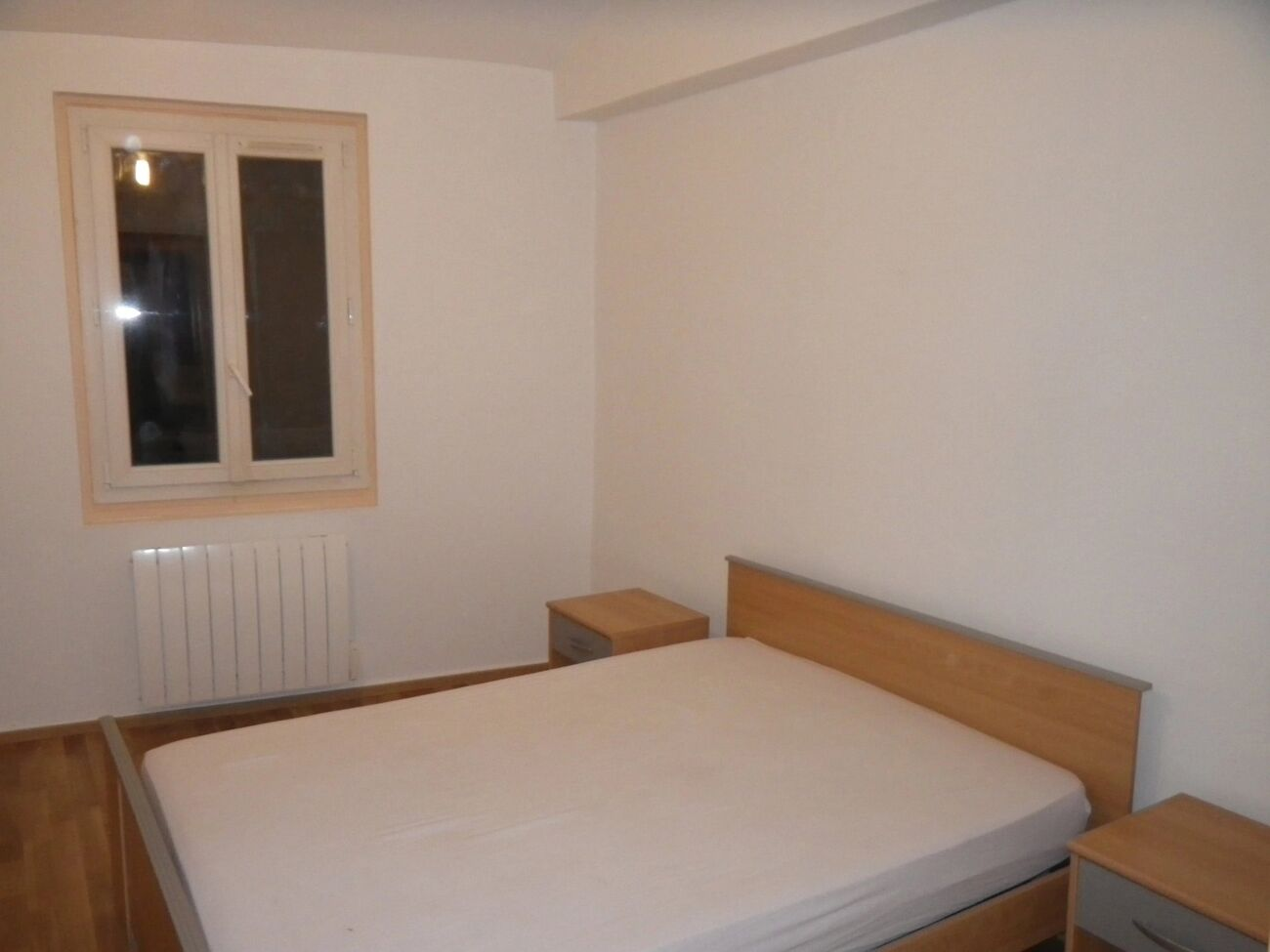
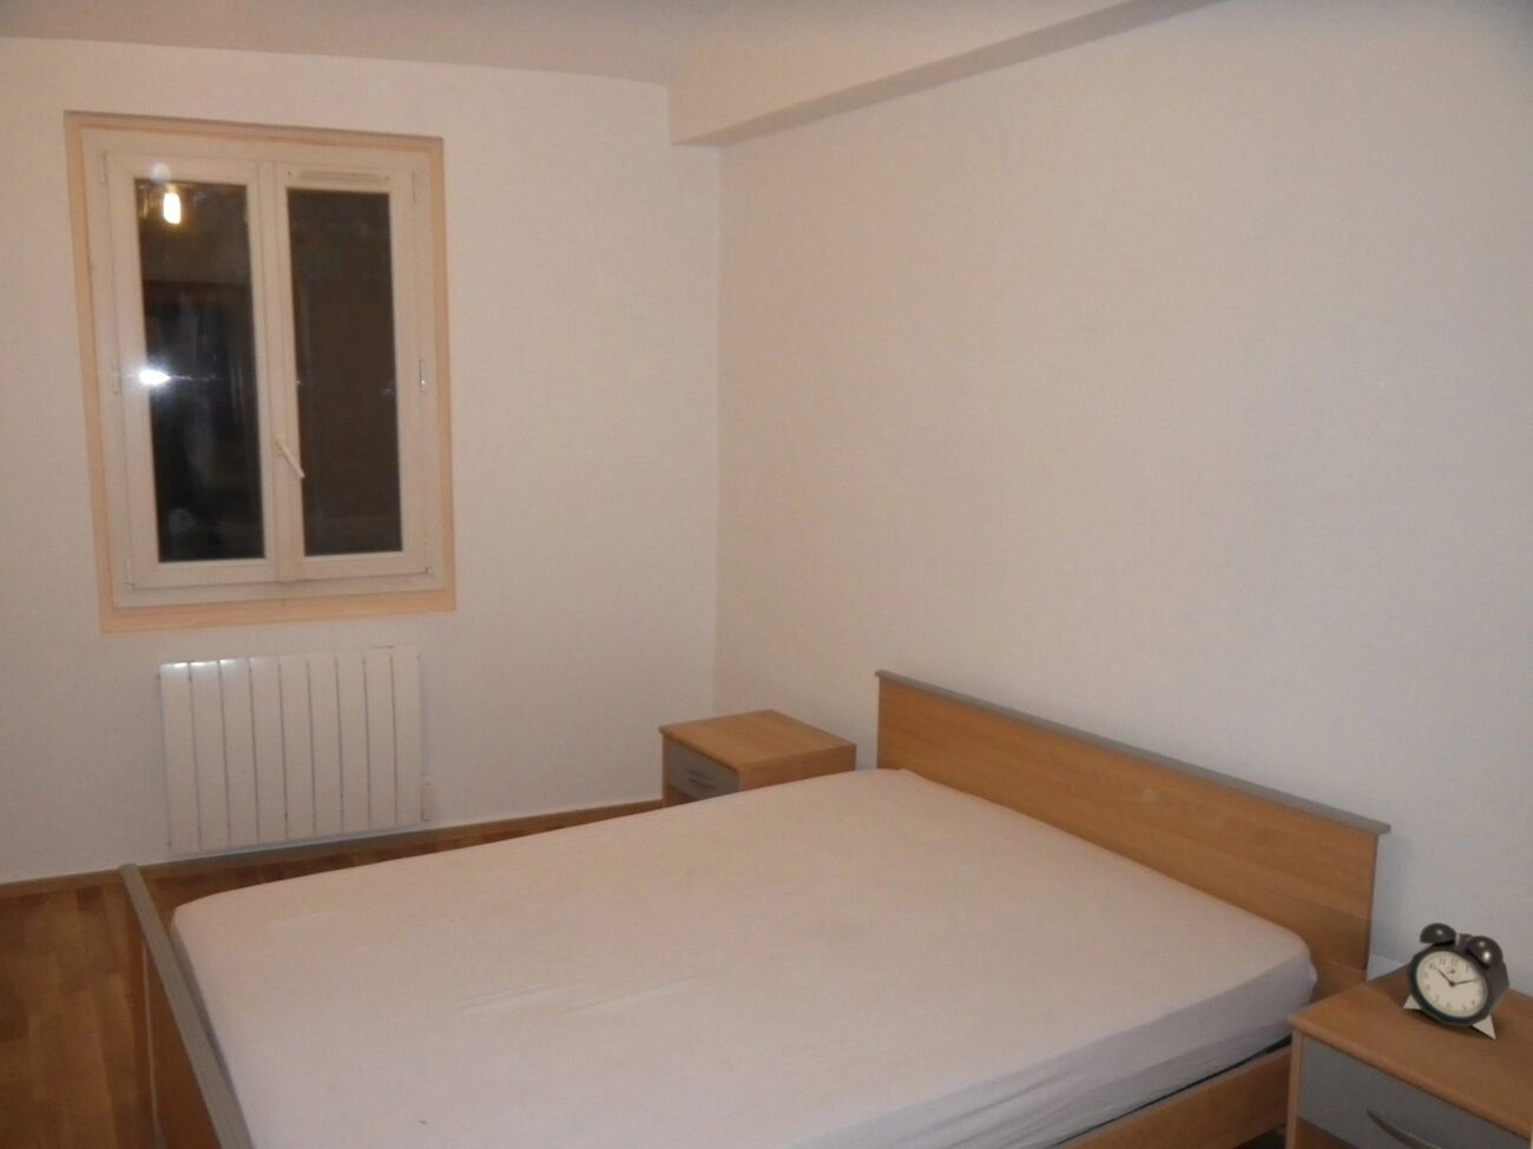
+ alarm clock [1403,922,1510,1040]
